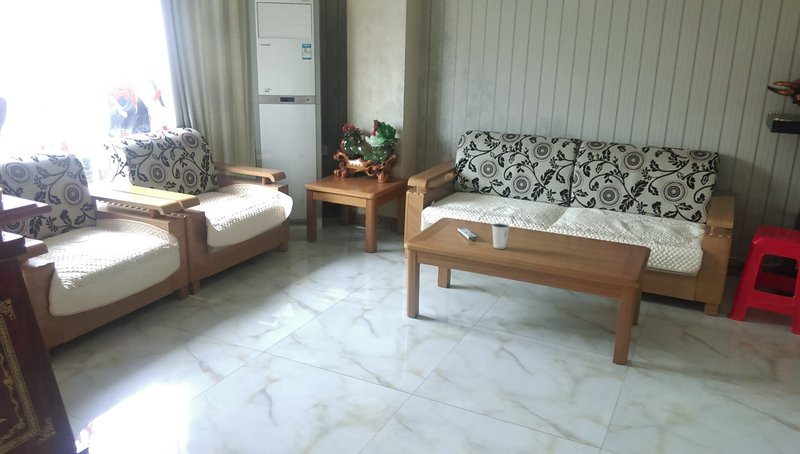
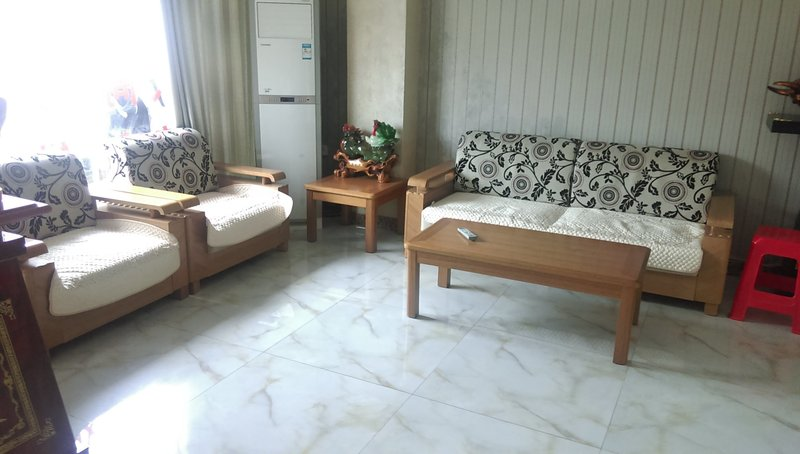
- dixie cup [491,222,511,250]
